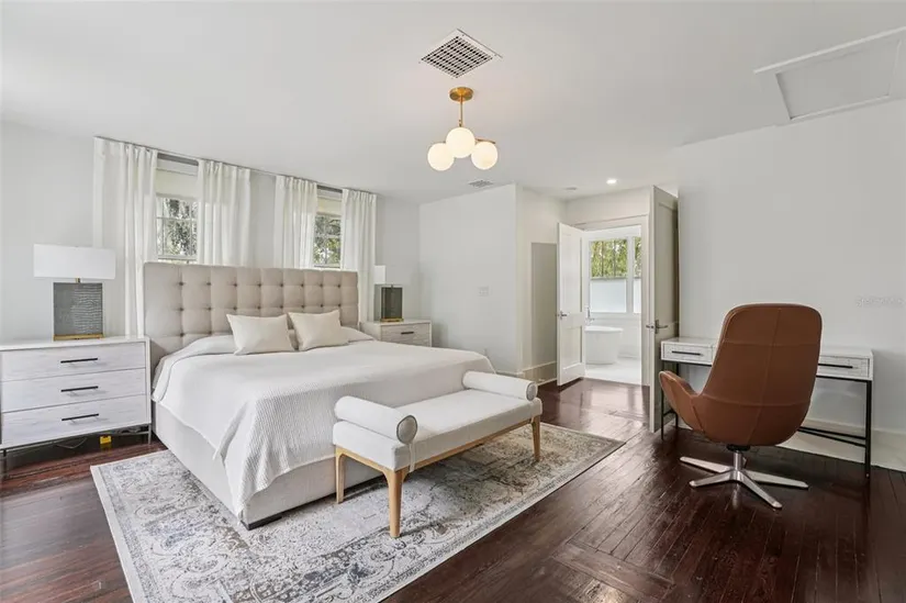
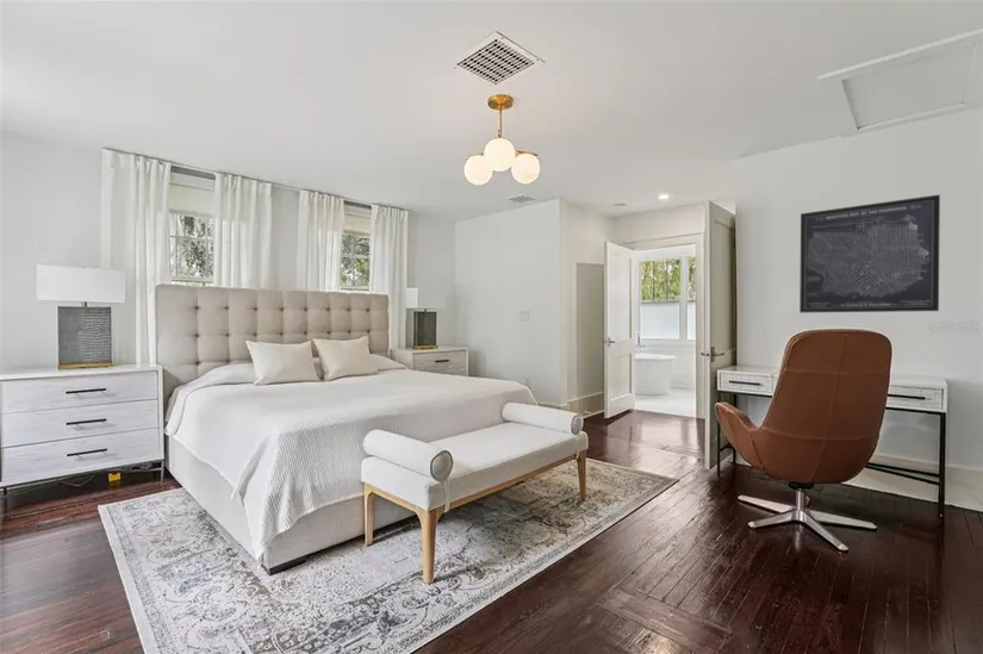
+ wall art [798,193,941,313]
